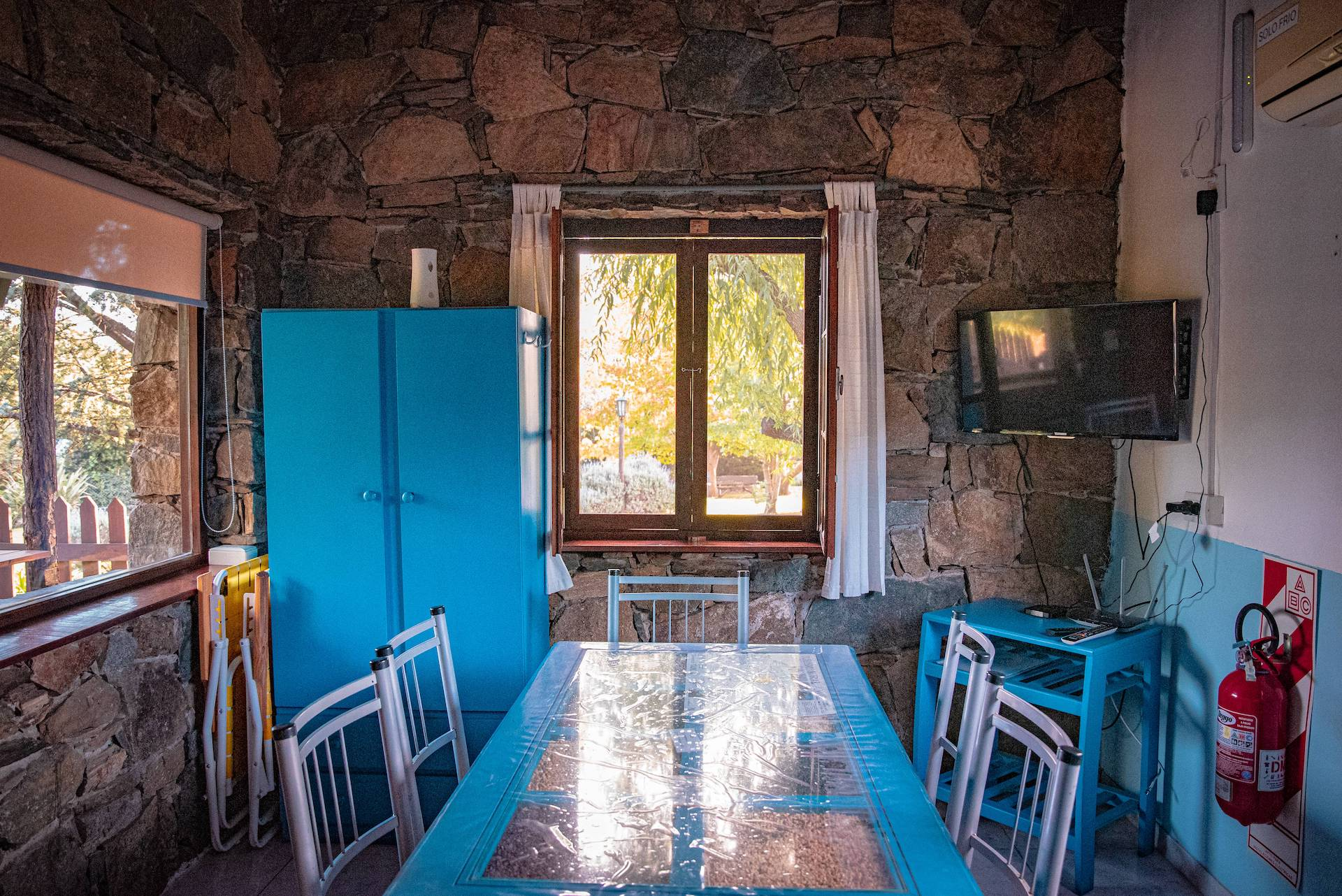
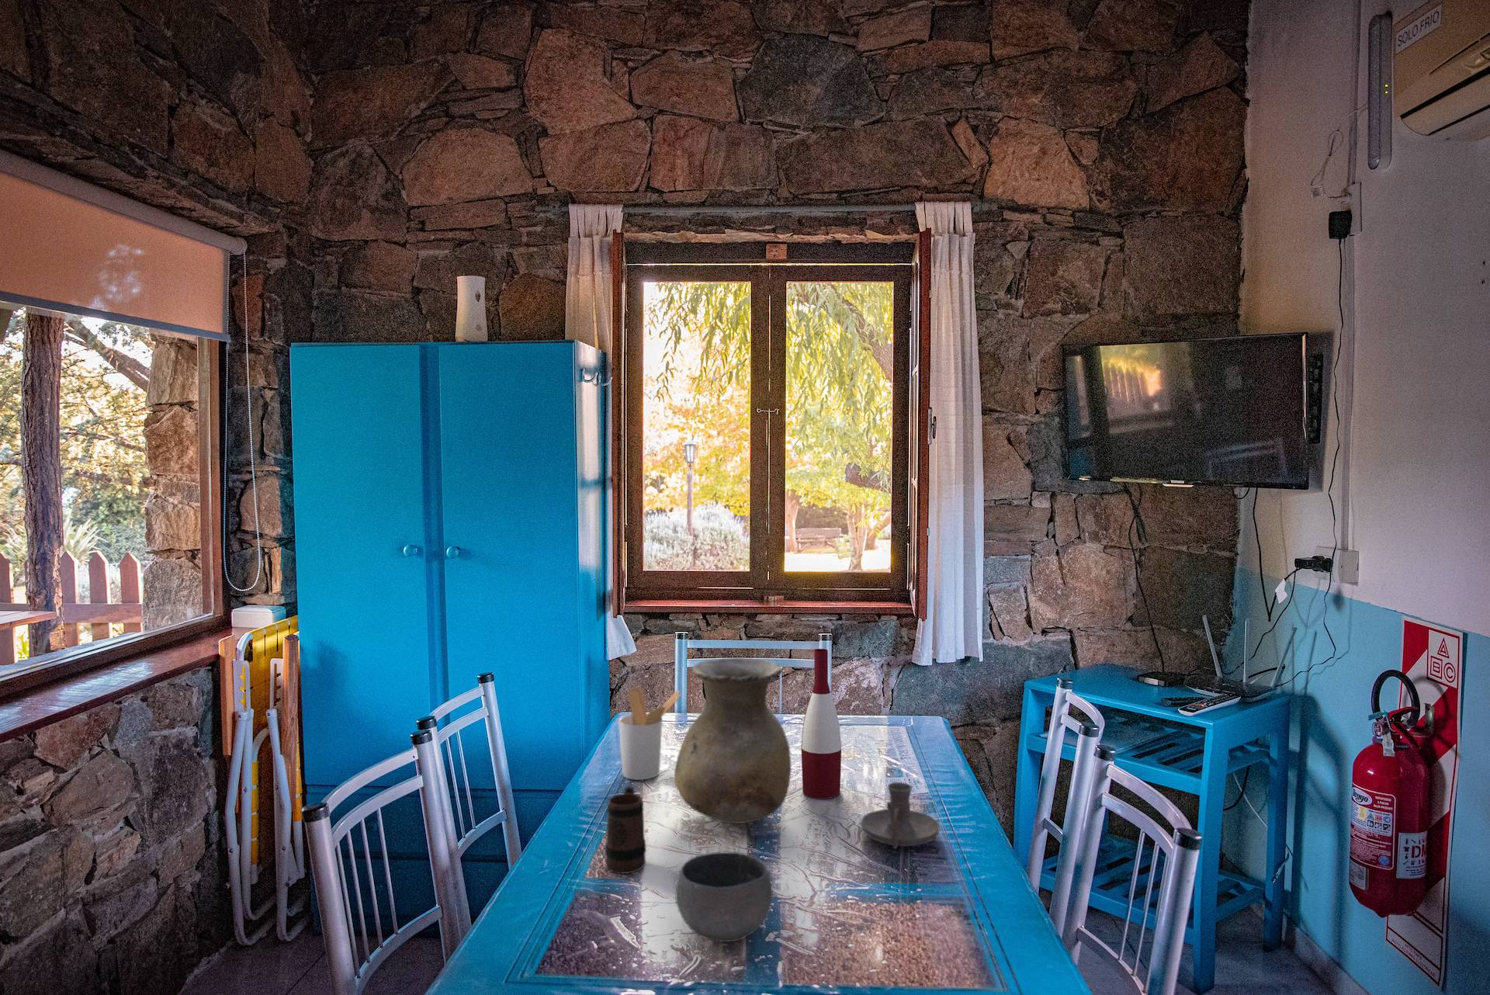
+ vase [674,657,792,824]
+ mug [604,785,647,875]
+ candle holder [859,782,940,850]
+ utensil holder [617,686,682,781]
+ bowl [675,852,774,943]
+ alcohol [801,649,842,800]
